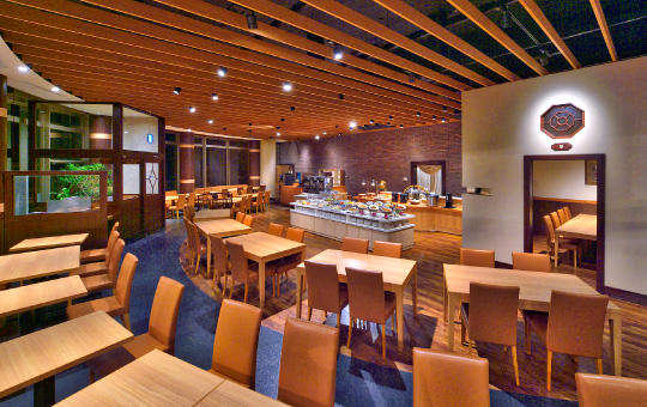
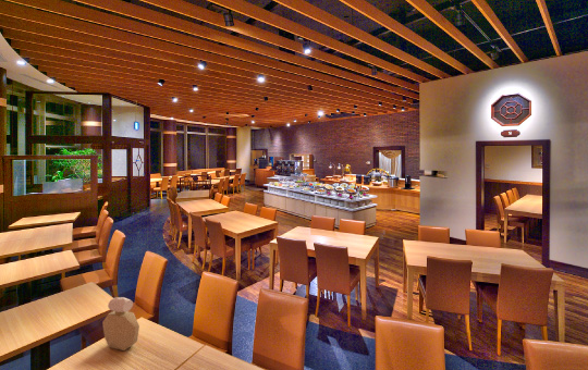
+ perfume bottle [101,296,140,351]
